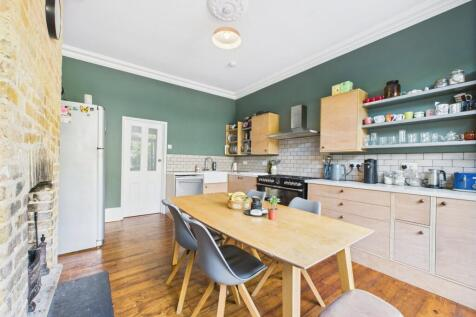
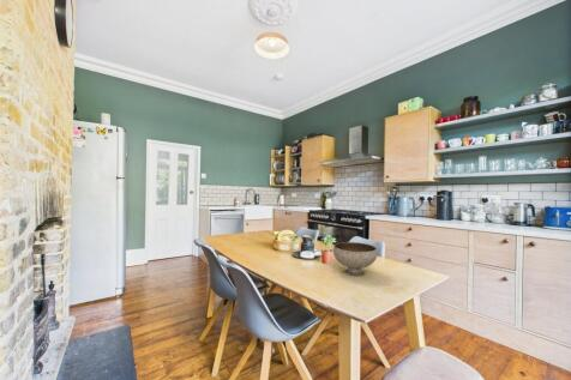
+ bowl [332,241,378,277]
